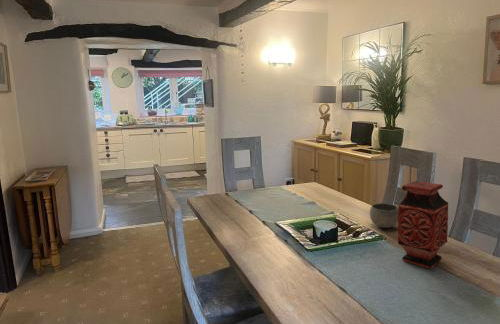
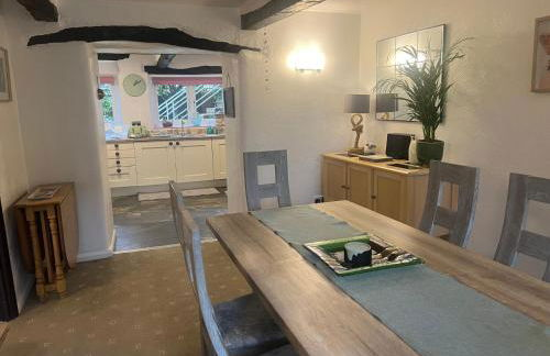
- vase [397,180,449,269]
- bowl [369,202,398,229]
